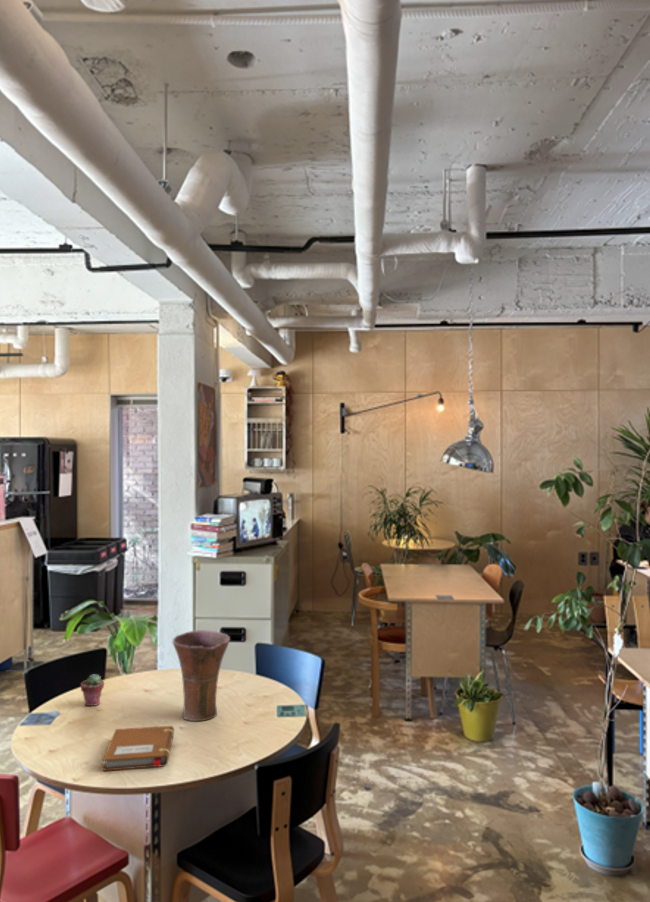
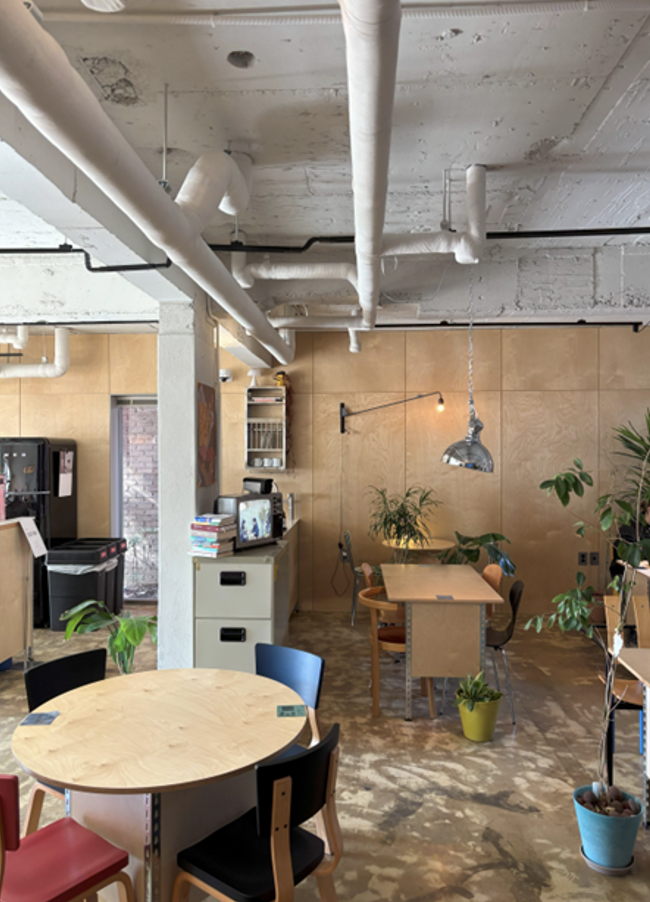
- notebook [102,725,175,772]
- vase [172,629,231,722]
- potted succulent [80,673,105,707]
